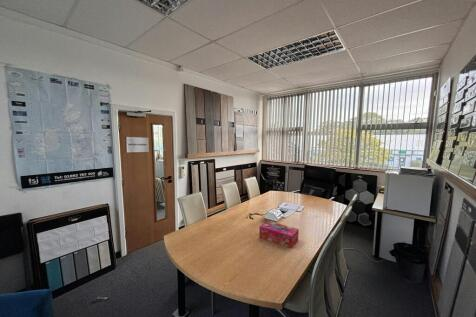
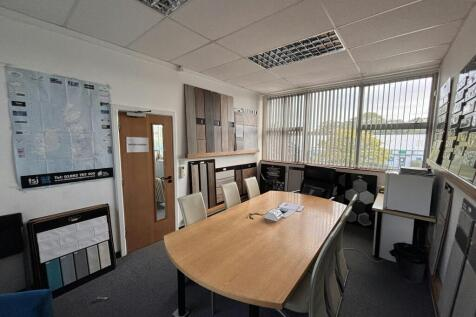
- tissue box [258,220,300,249]
